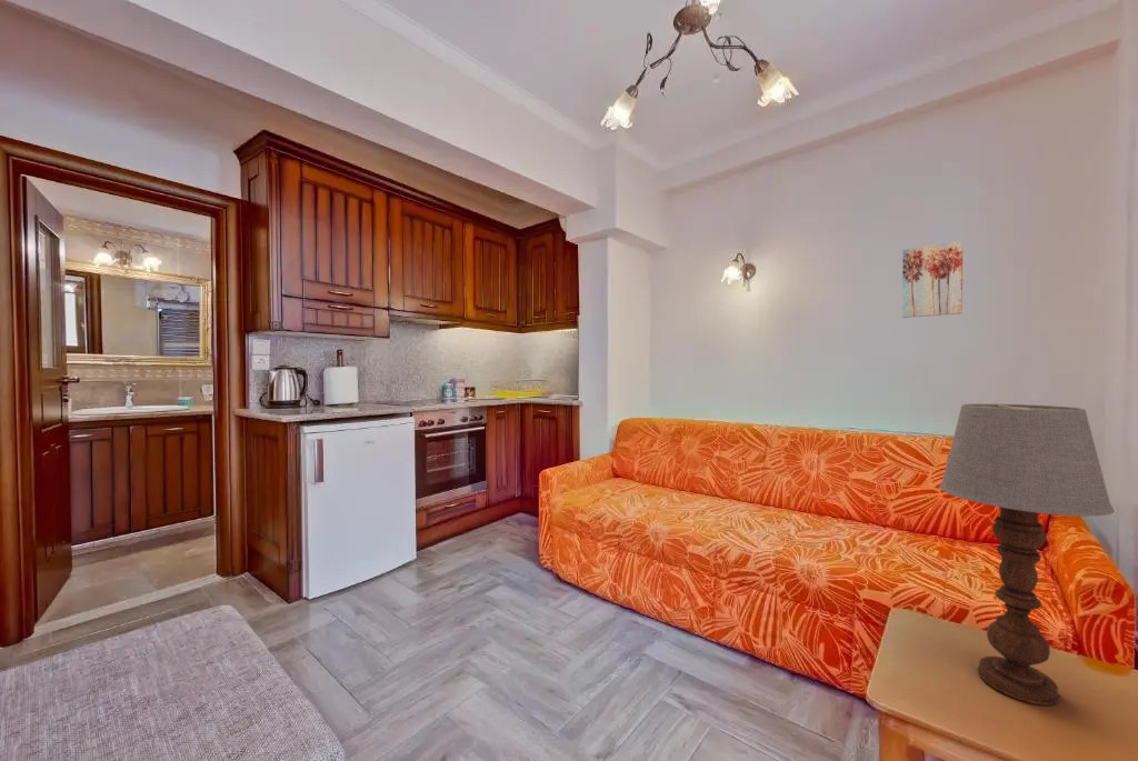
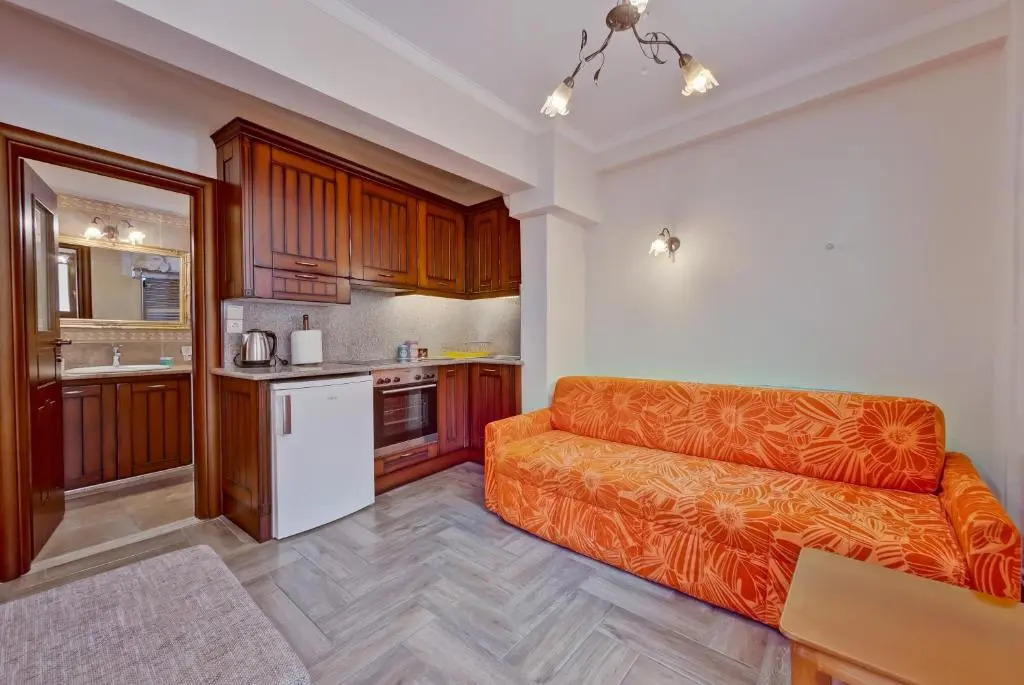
- table lamp [938,403,1116,707]
- wall art [901,239,964,319]
